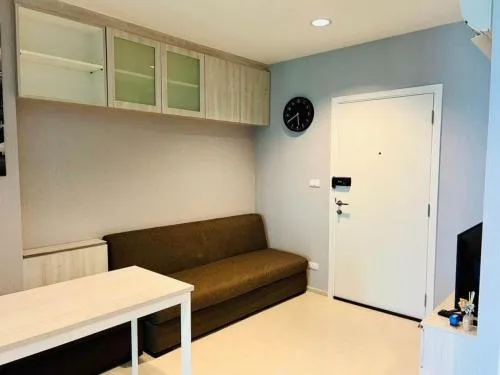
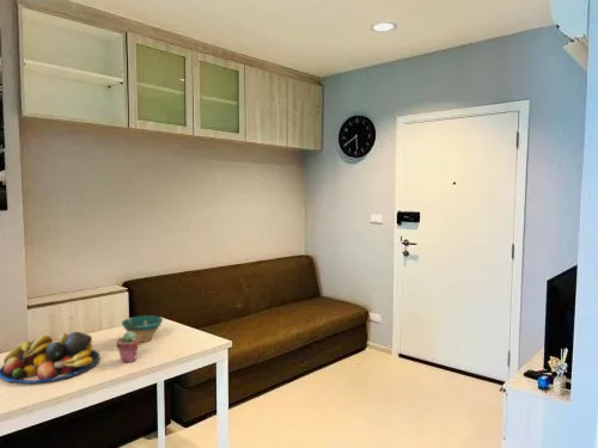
+ potted succulent [115,331,141,364]
+ fruit bowl [0,331,100,385]
+ bowl [121,314,164,343]
